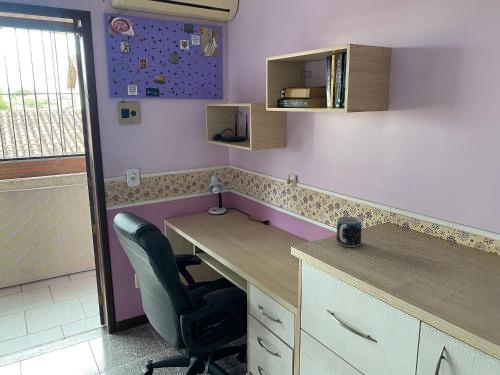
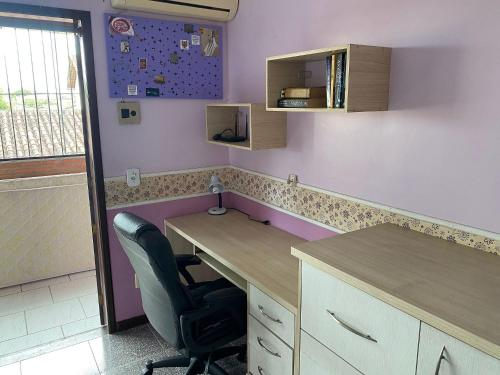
- mug [336,216,363,248]
